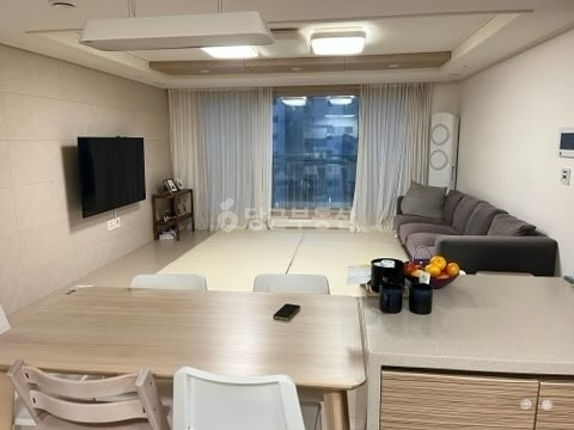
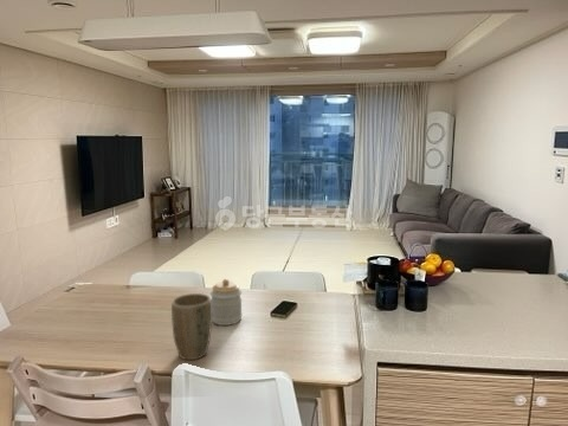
+ plant pot [170,292,213,361]
+ jar [209,278,243,327]
